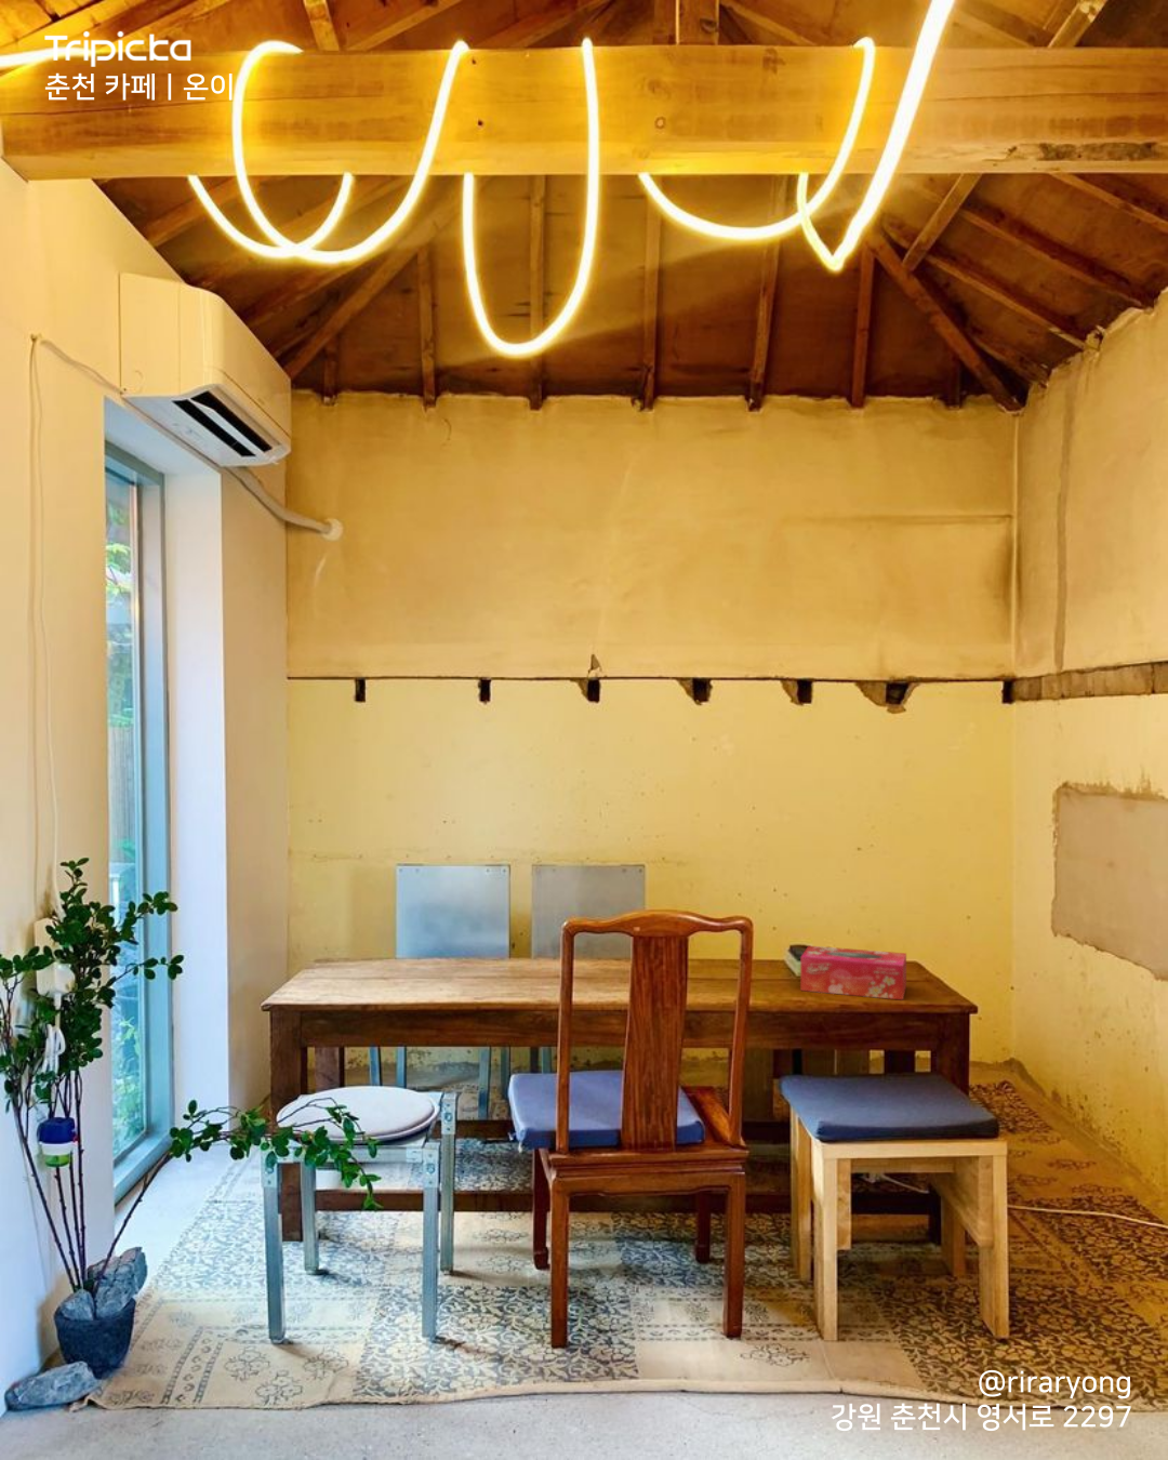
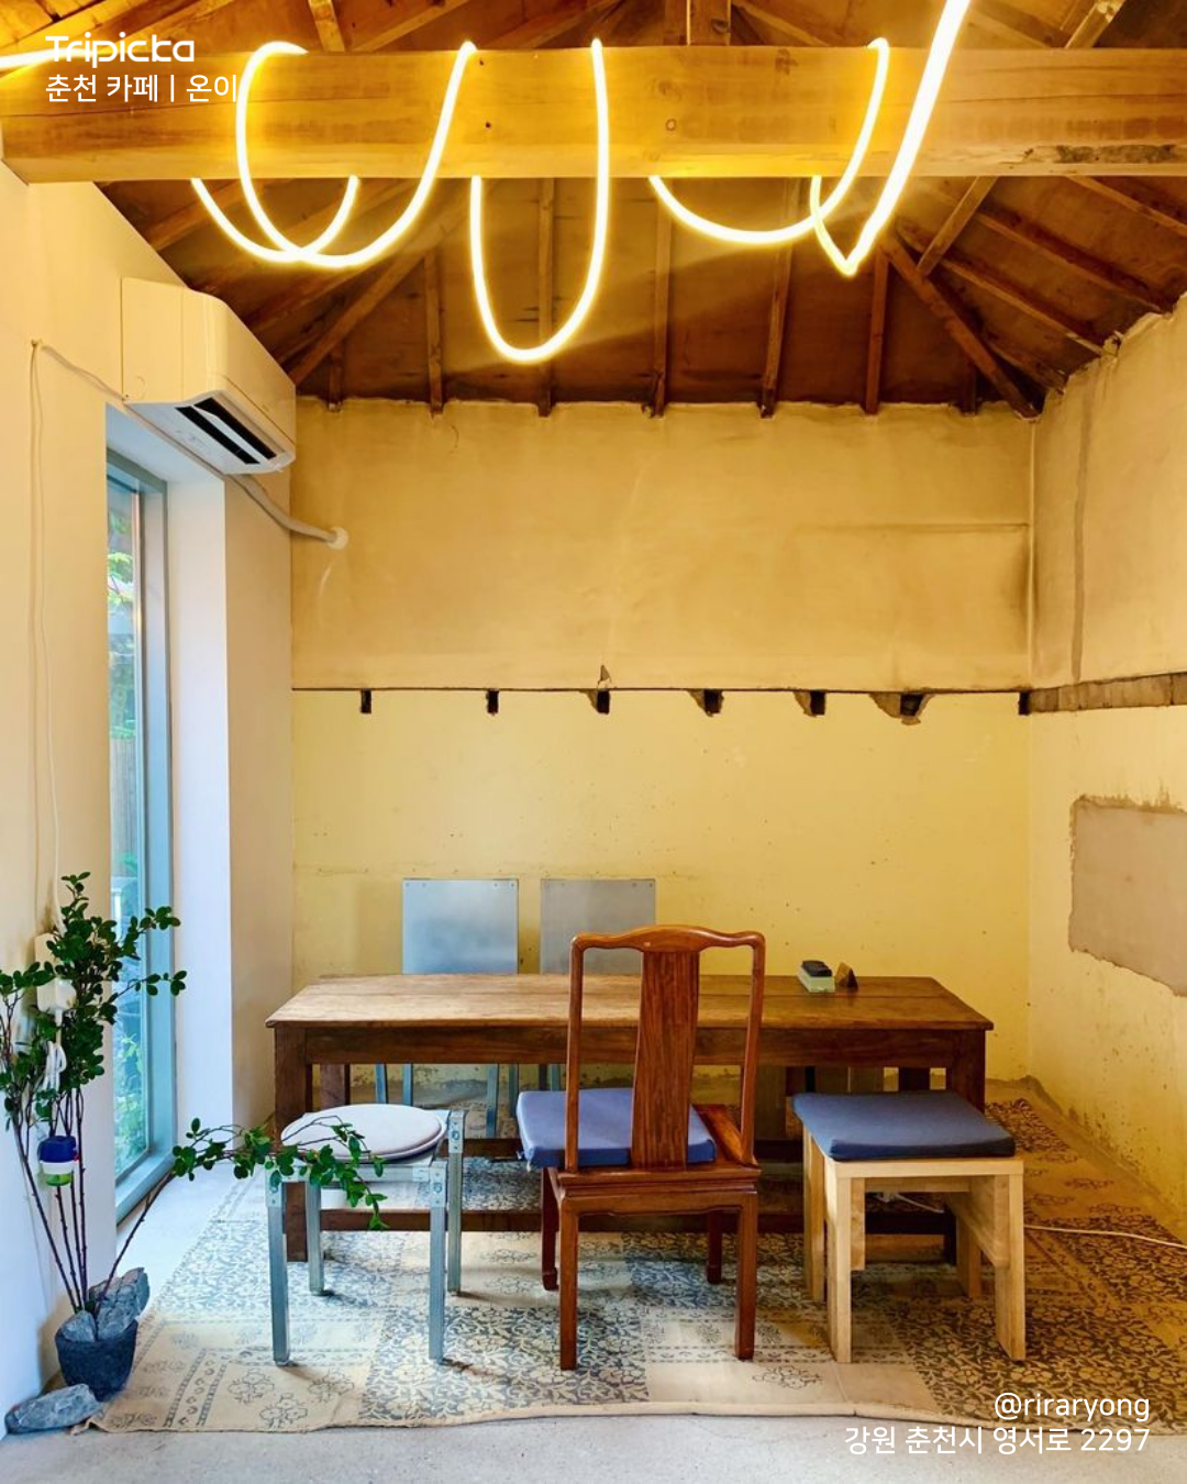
- tissue box [800,945,907,1001]
